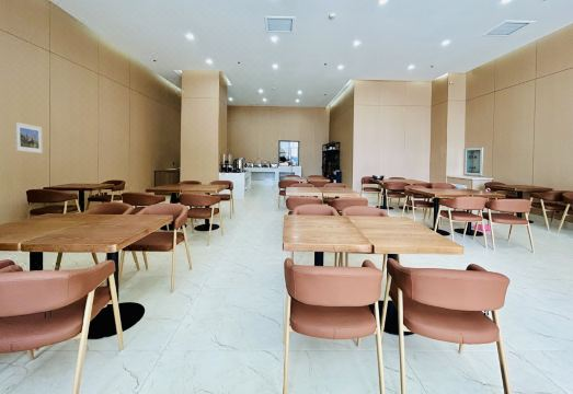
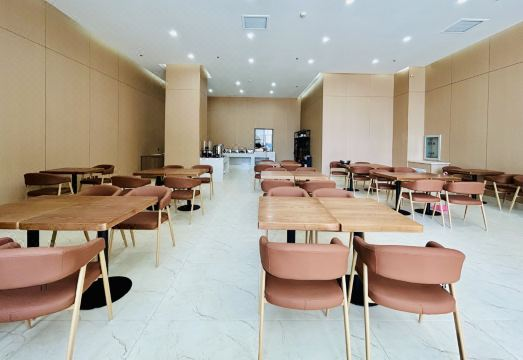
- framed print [14,121,44,154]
